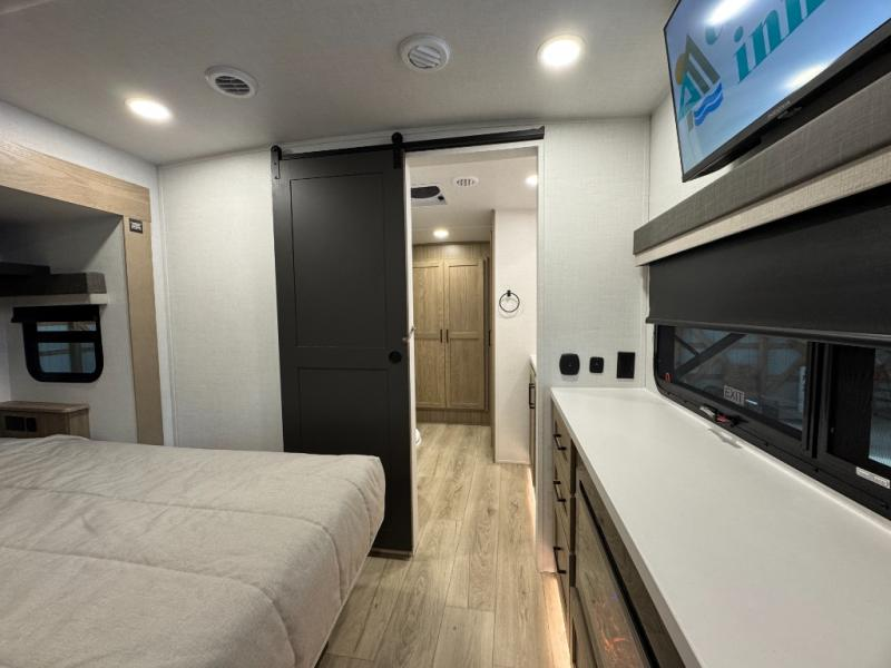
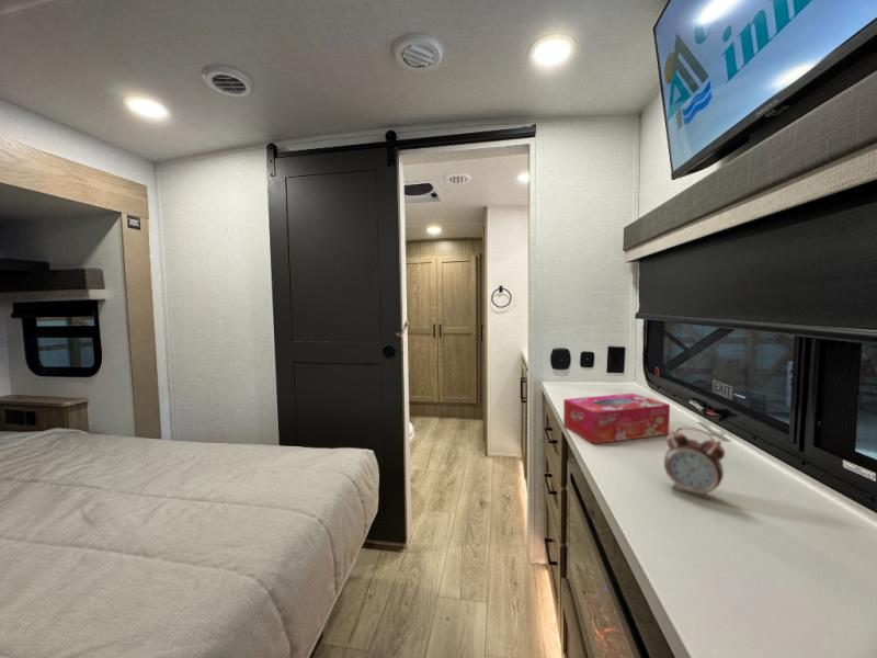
+ tissue box [562,393,671,444]
+ alarm clock [663,427,727,501]
